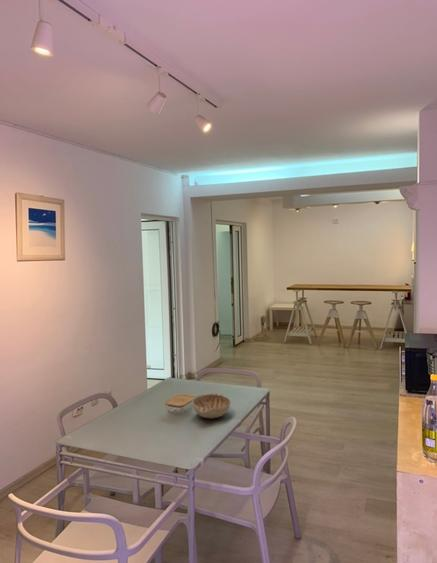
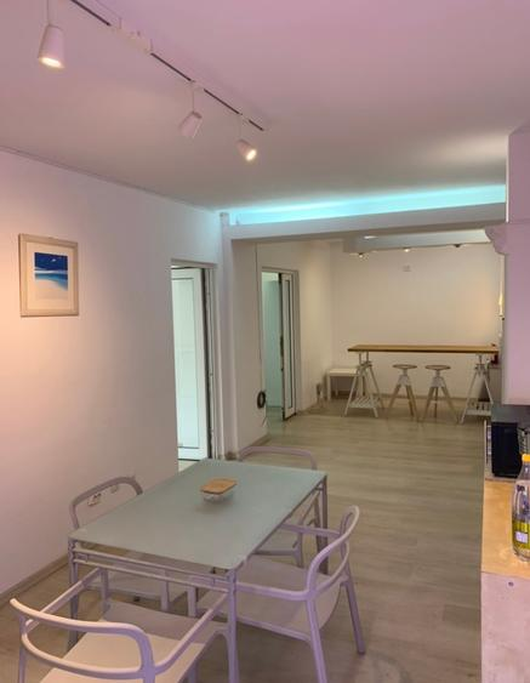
- decorative bowl [191,392,232,420]
